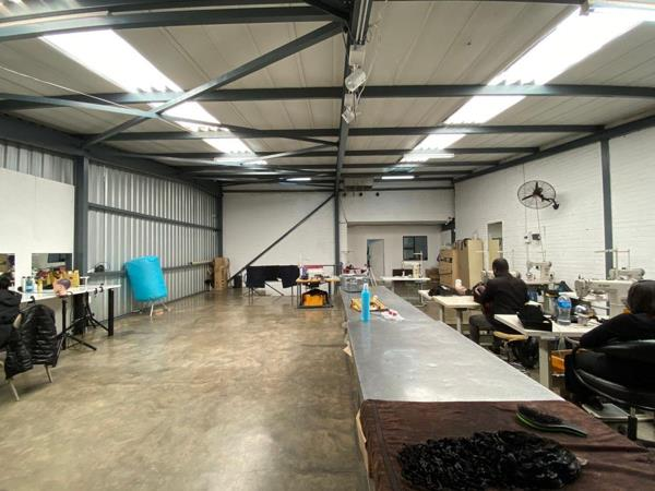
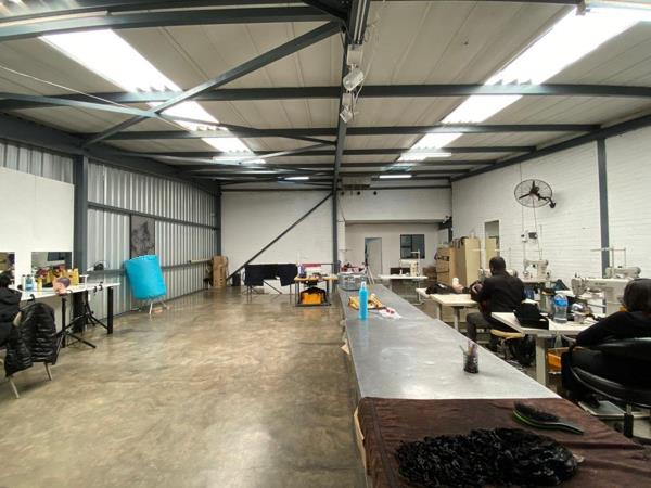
+ wall art [128,213,156,261]
+ pen holder [458,338,480,374]
